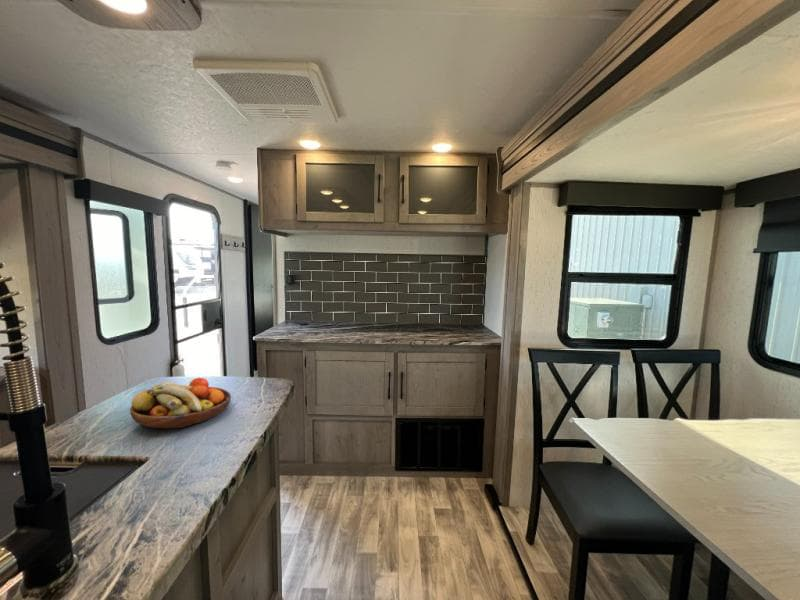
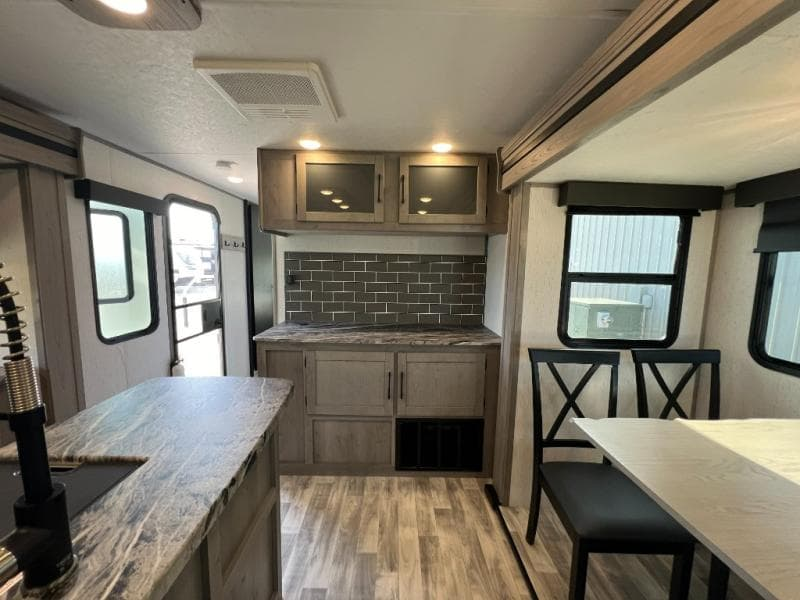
- fruit bowl [129,377,232,429]
